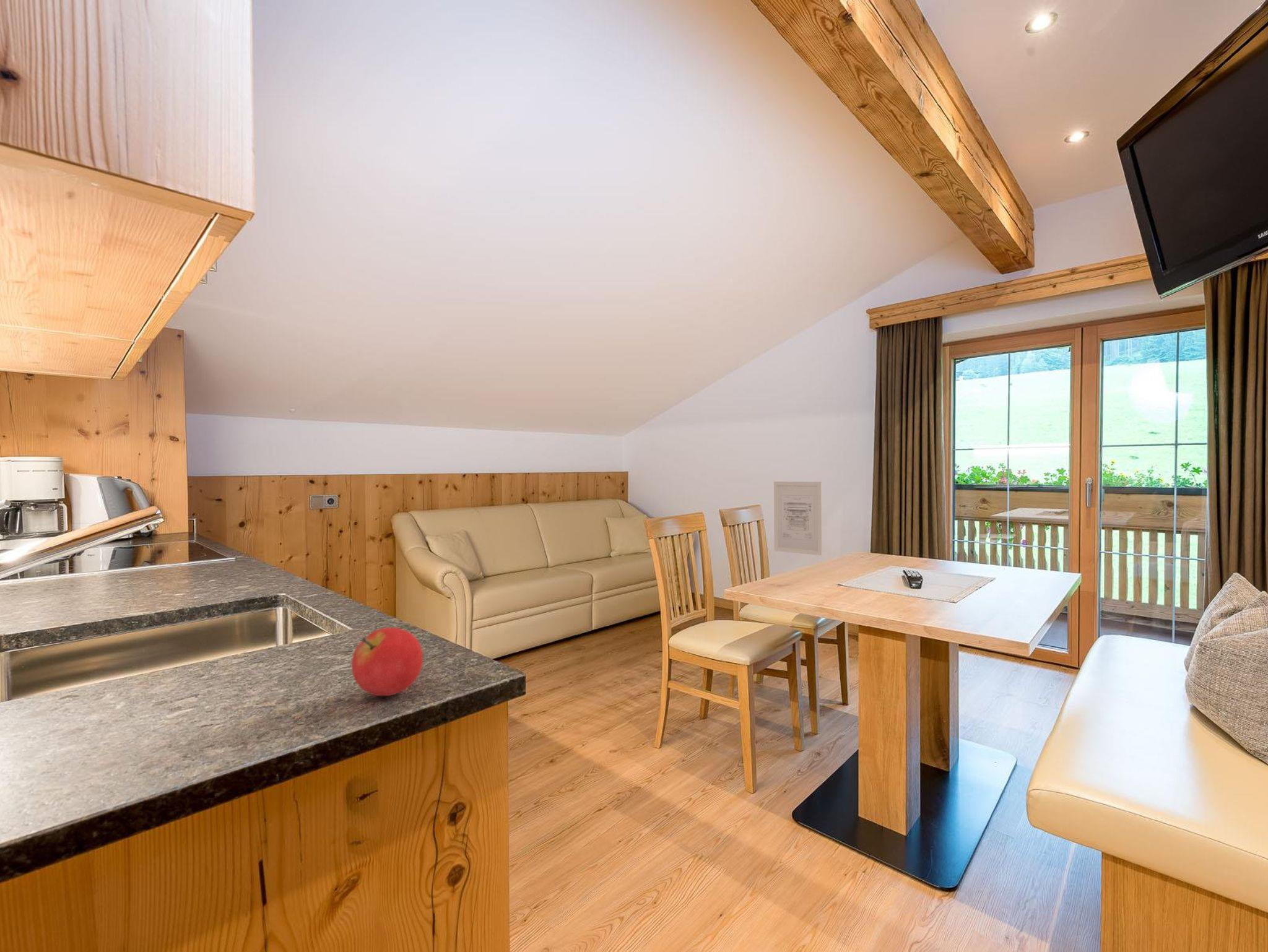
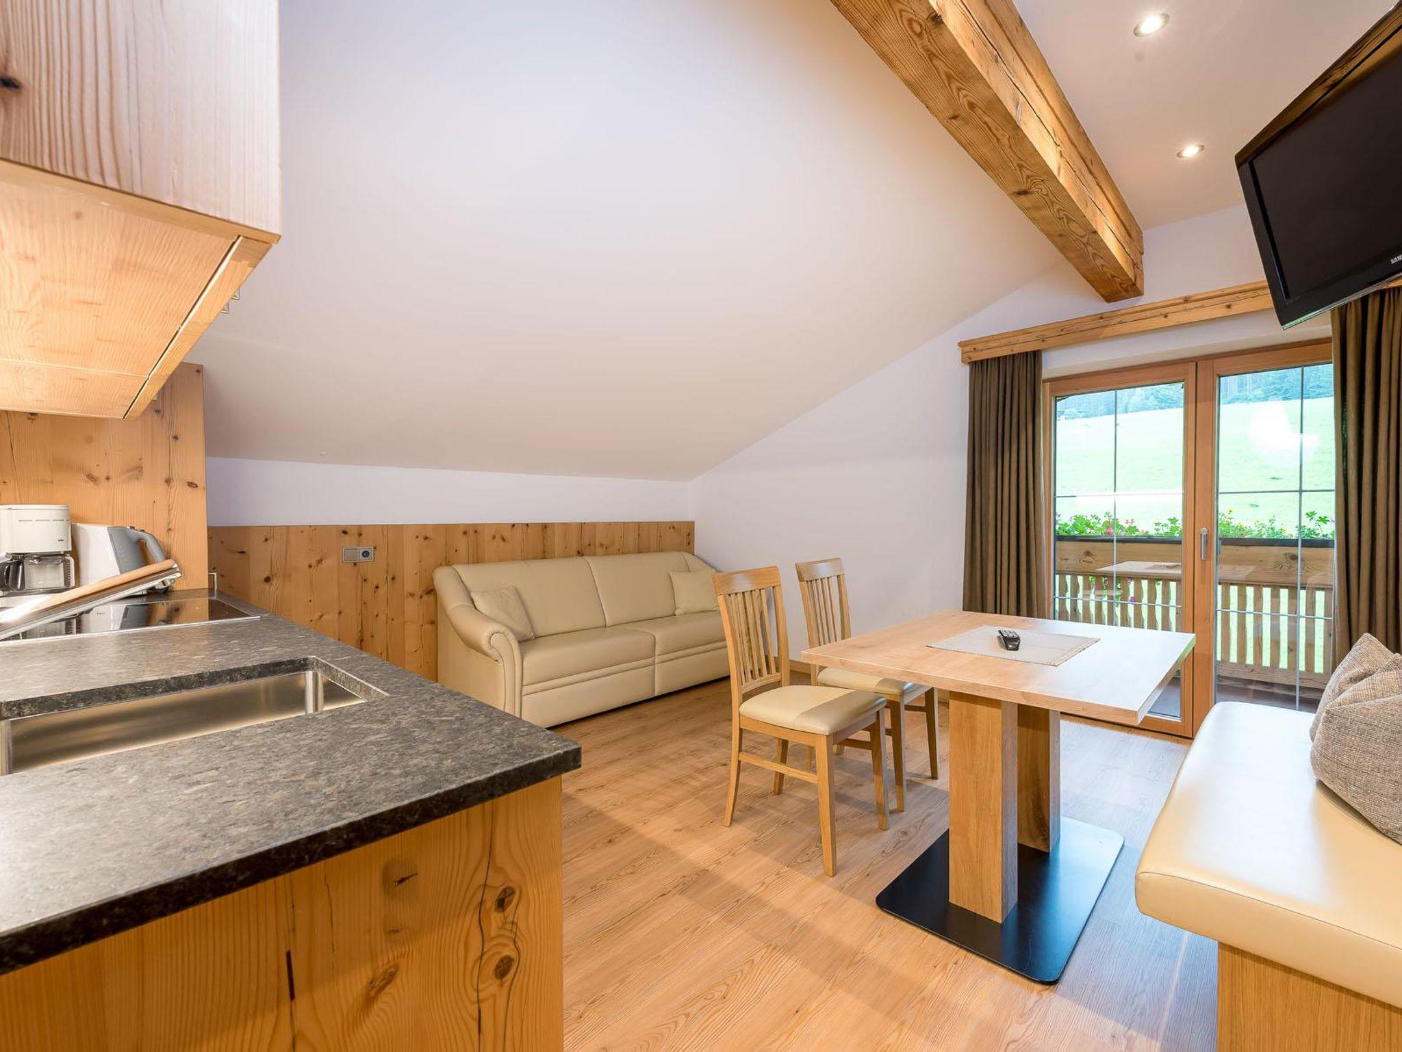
- fruit [351,627,423,696]
- wall art [773,481,823,556]
